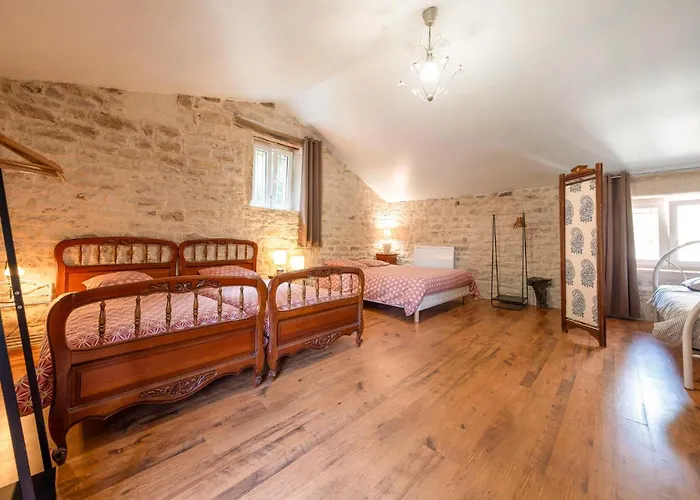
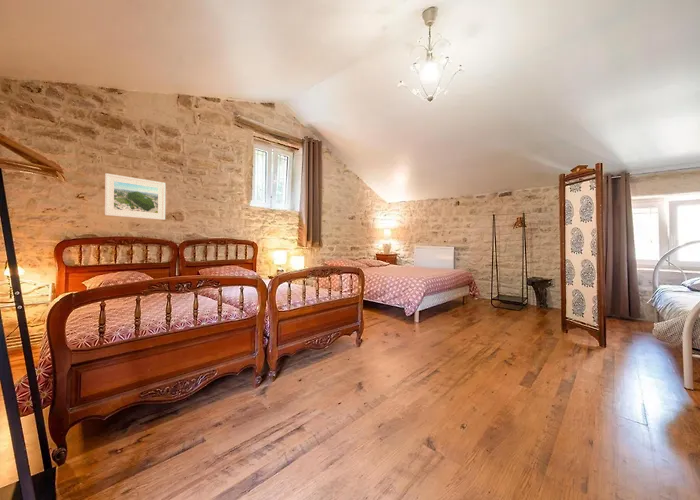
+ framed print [104,172,166,221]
